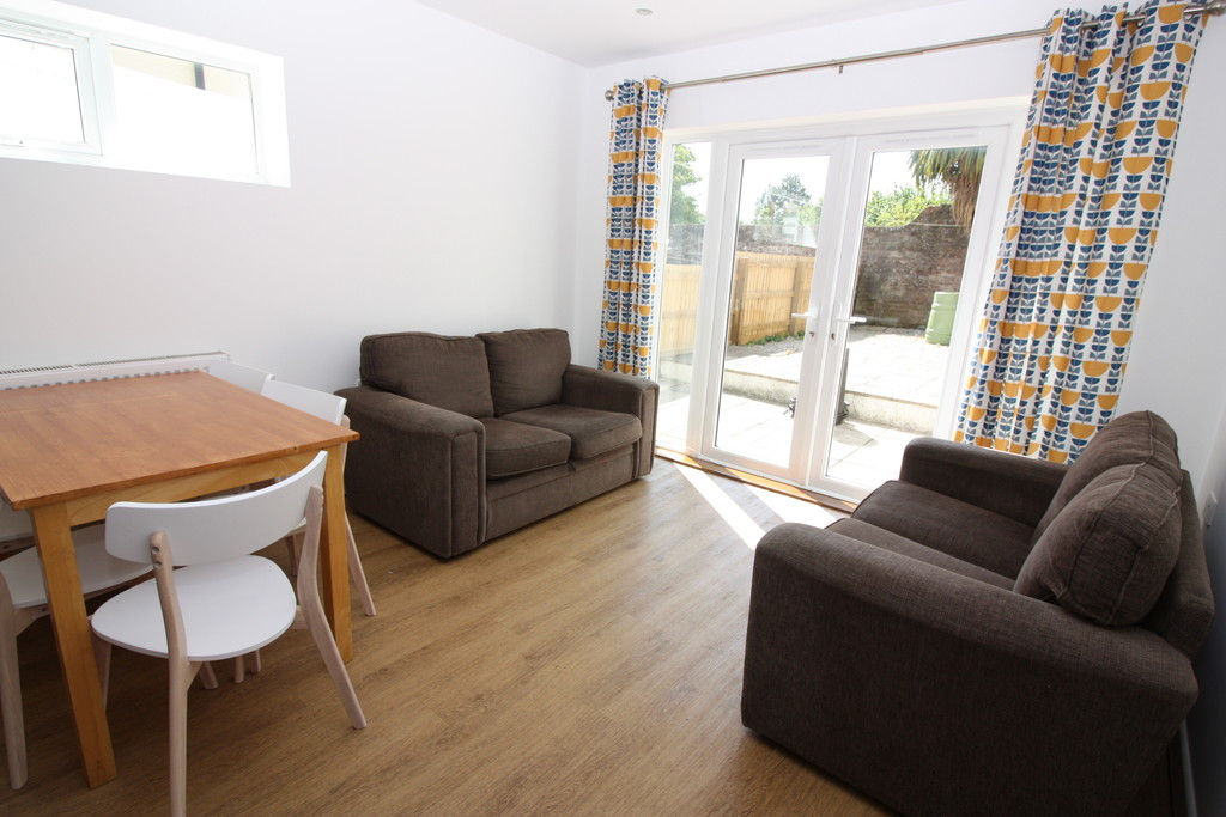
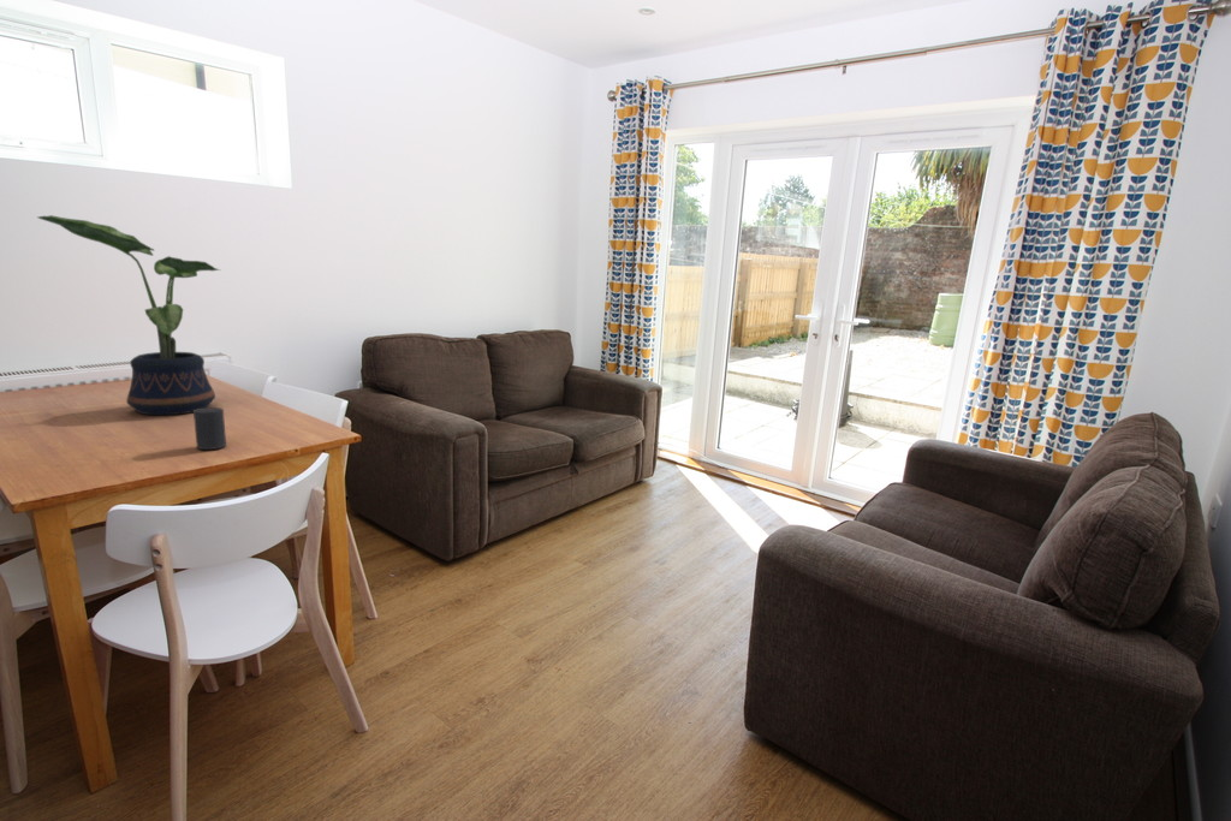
+ cup [192,406,227,451]
+ potted plant [35,214,221,416]
